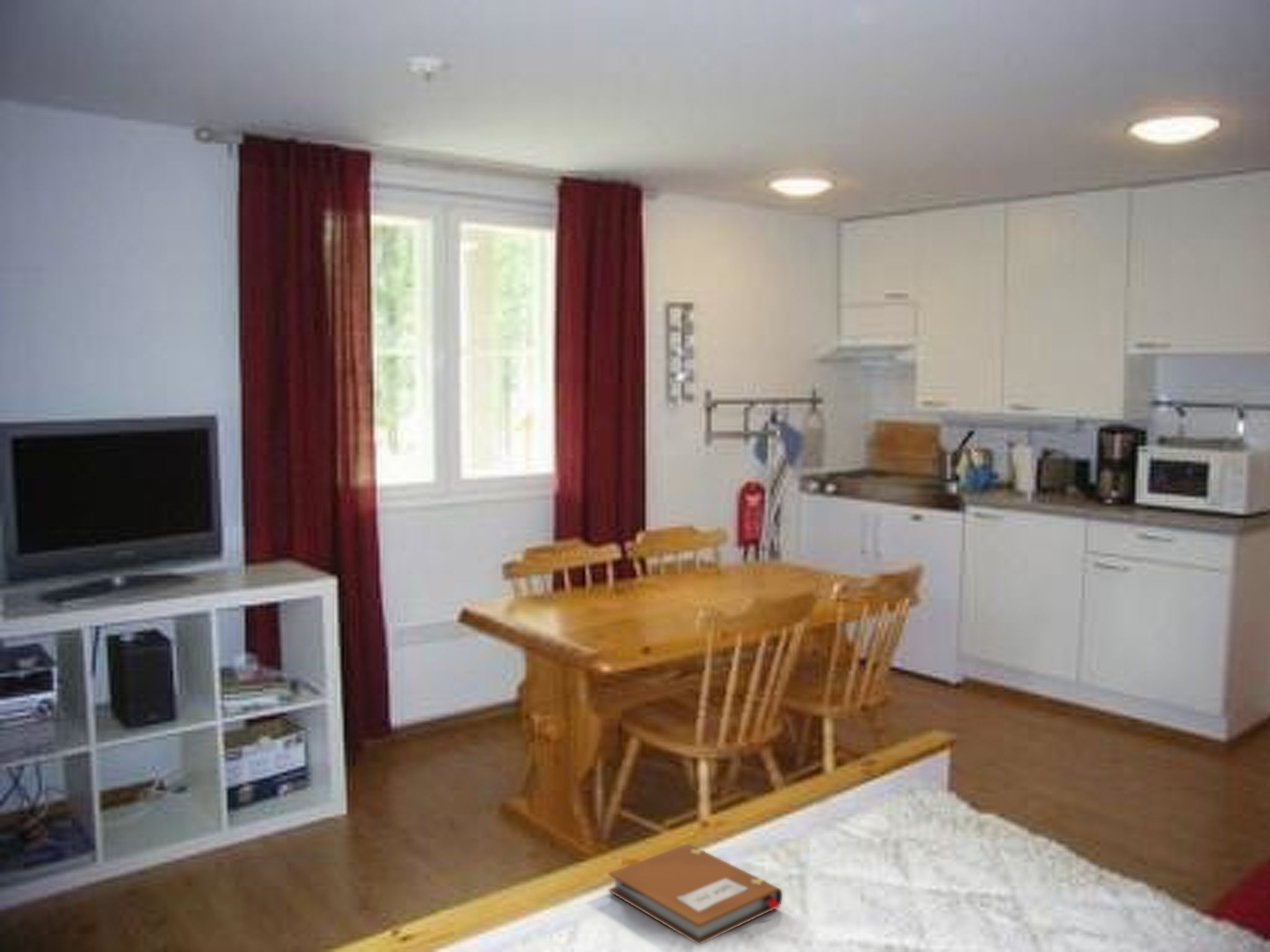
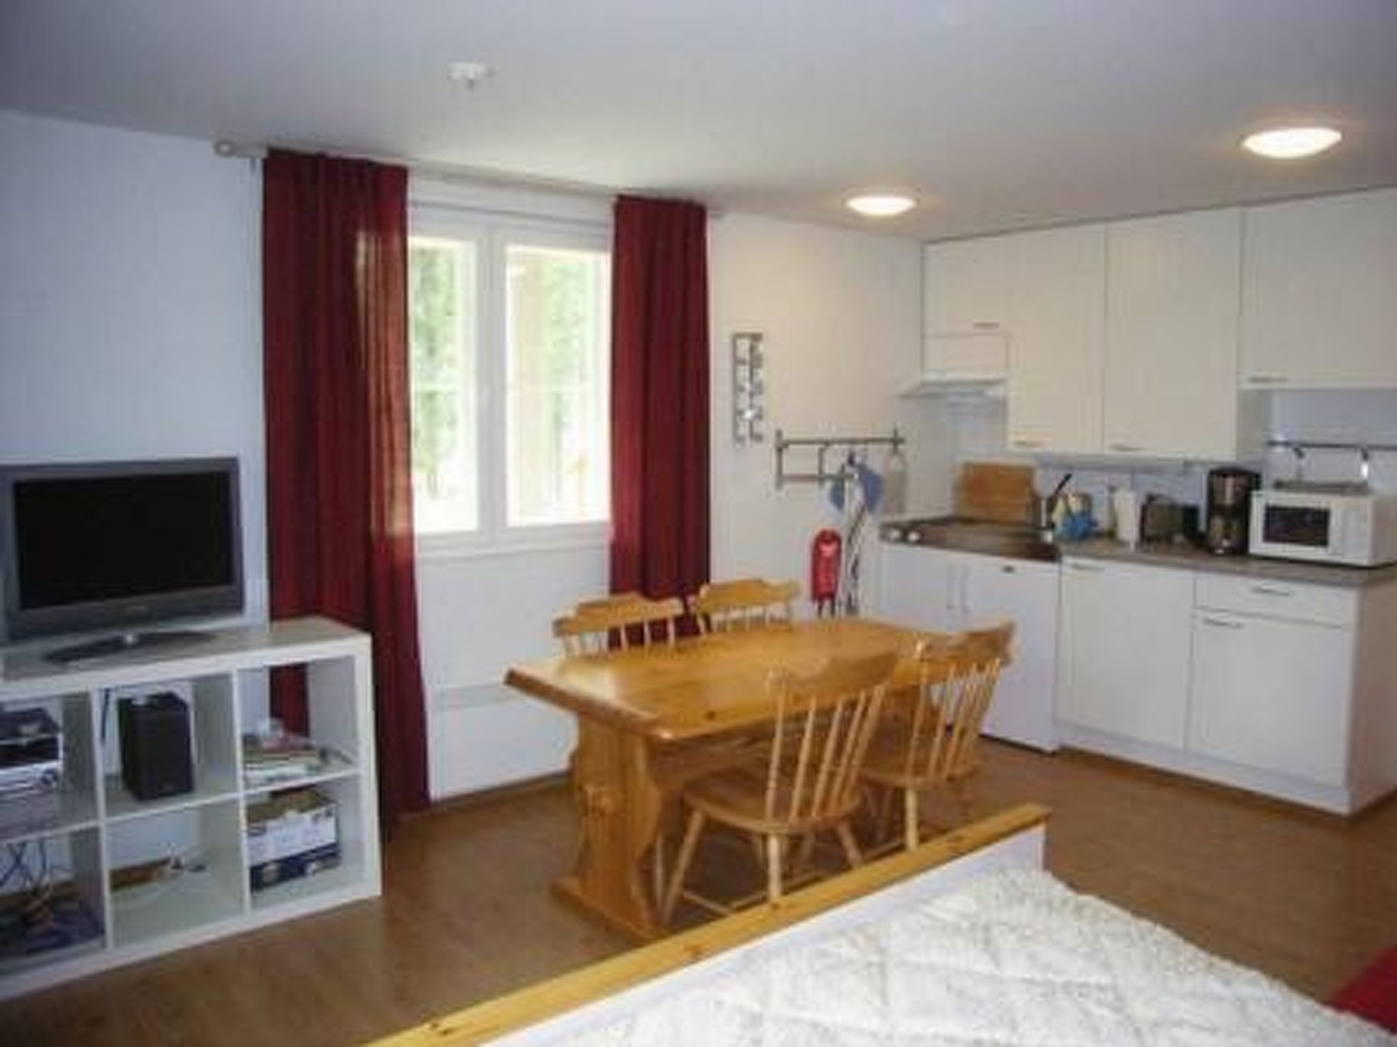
- notebook [608,843,783,946]
